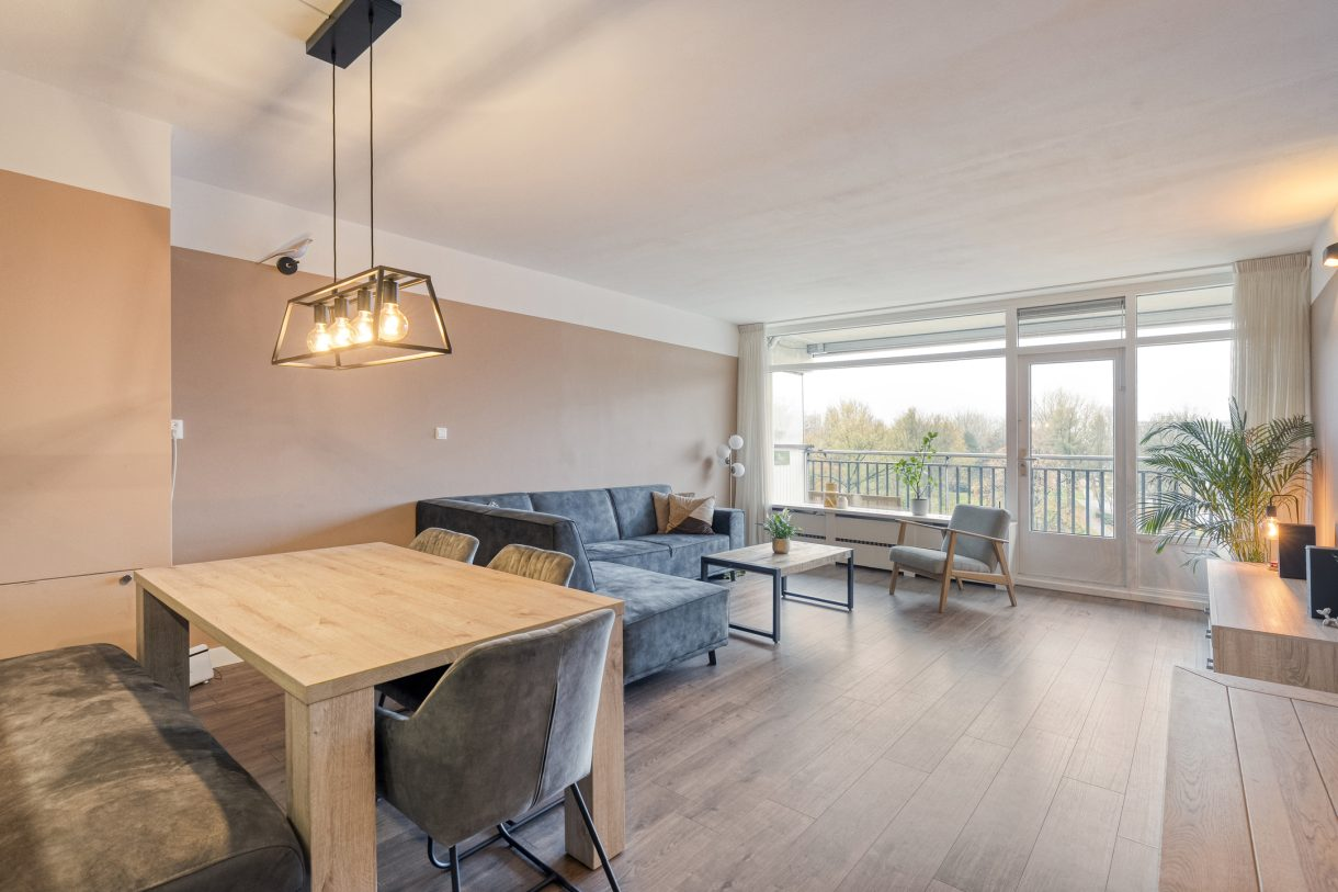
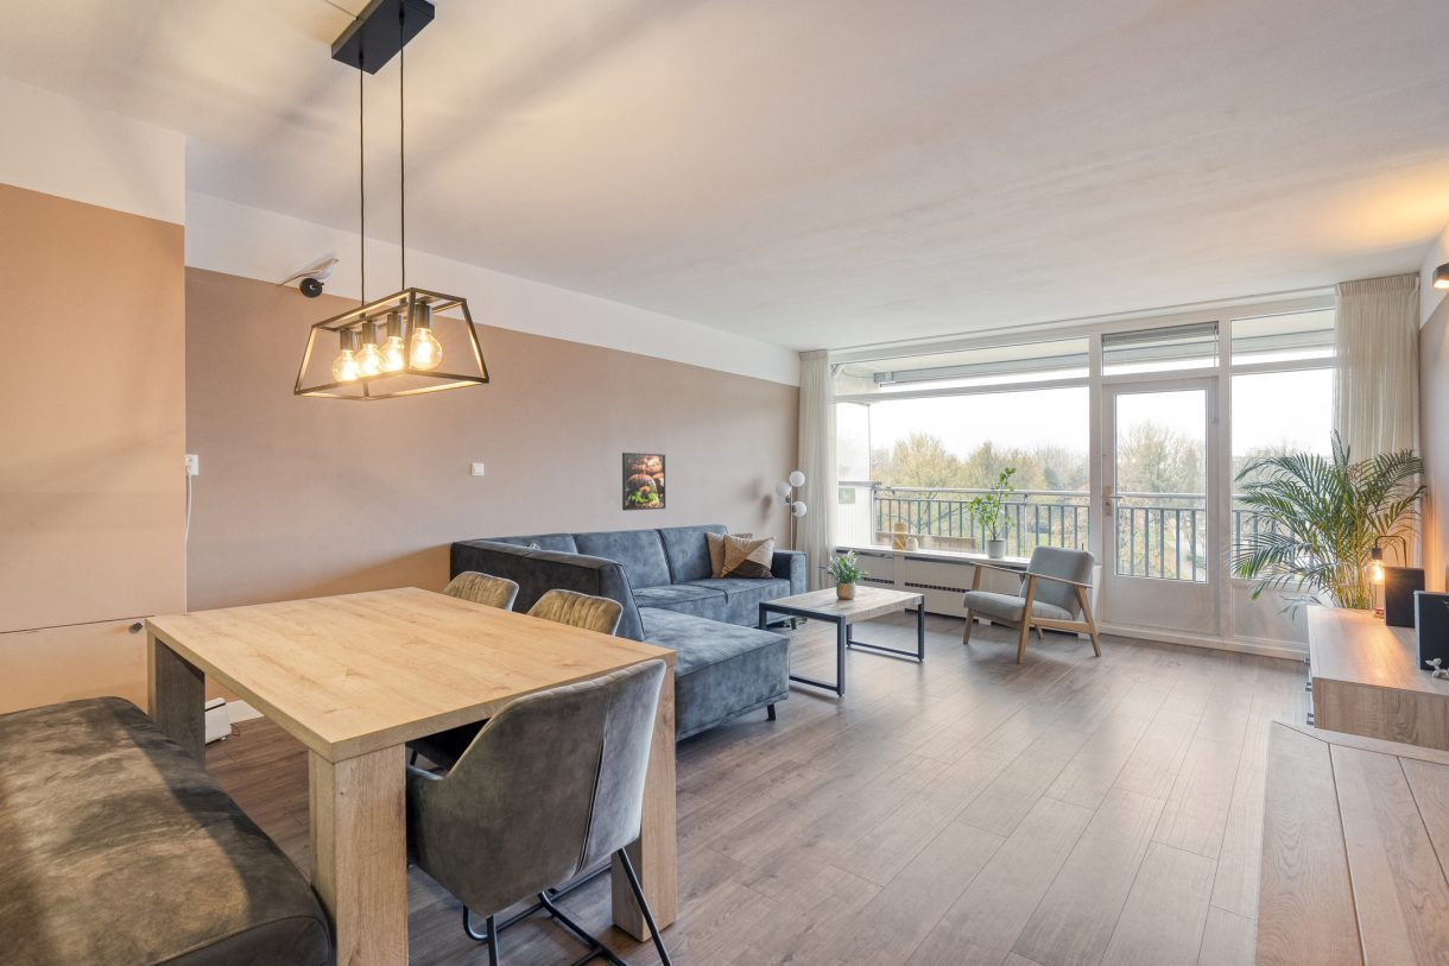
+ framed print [621,452,666,512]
